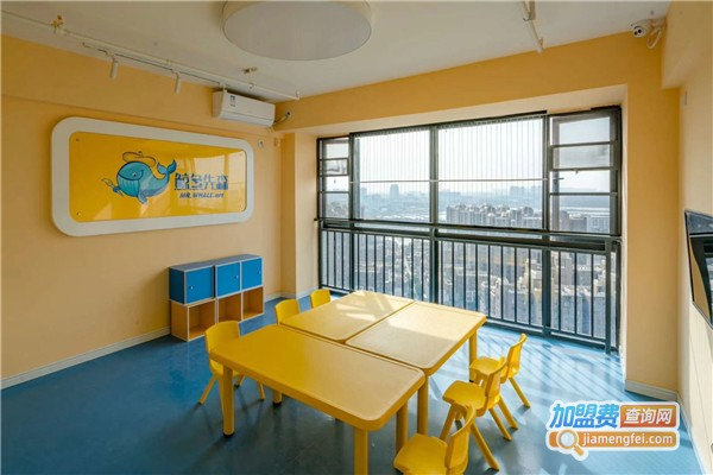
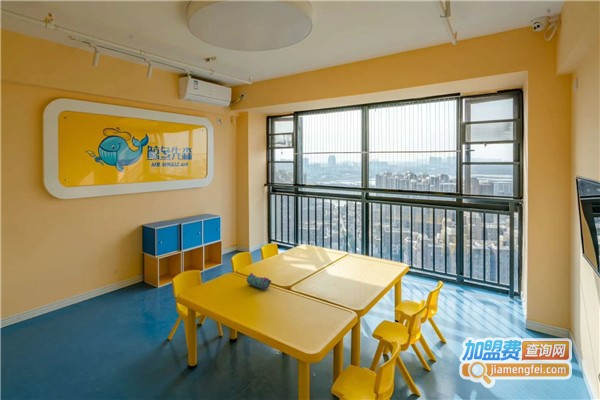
+ pencil case [246,272,272,291]
